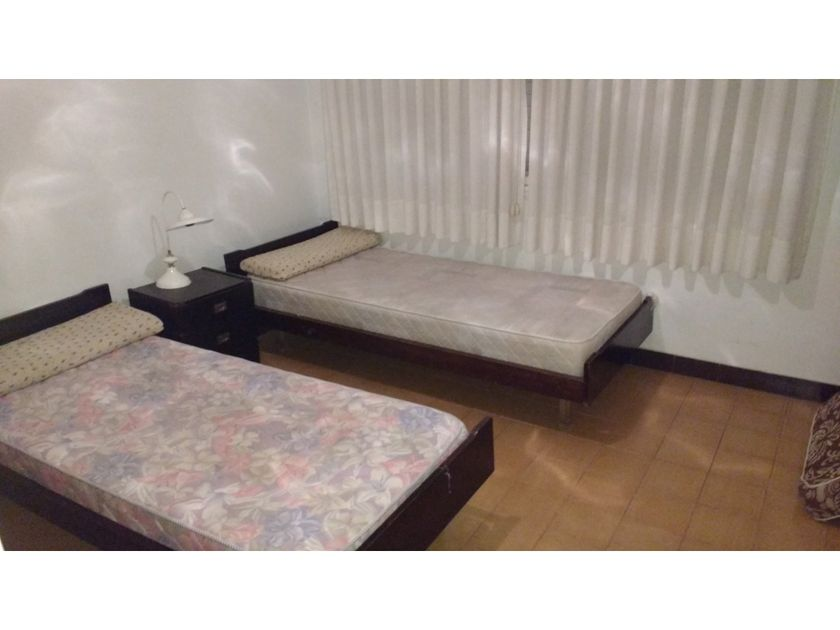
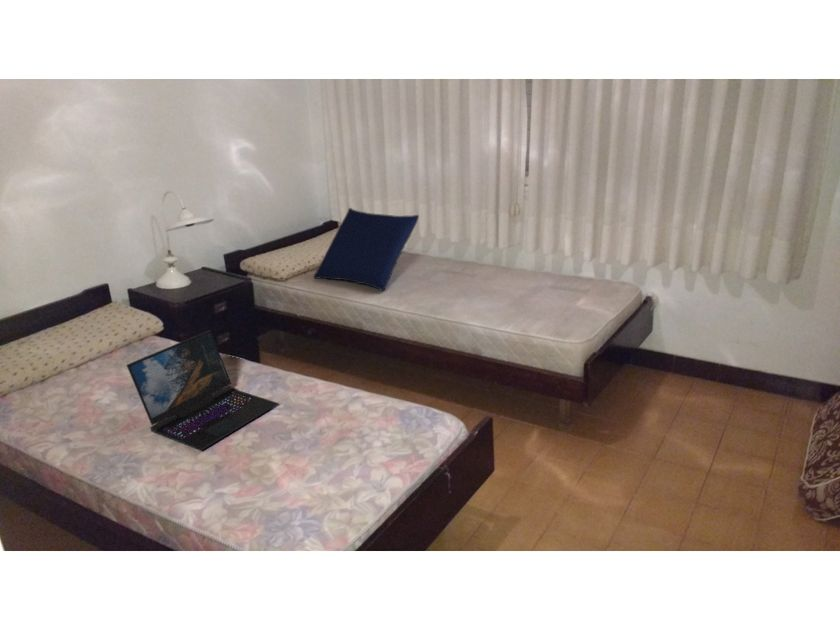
+ laptop [126,329,279,452]
+ cushion [312,207,420,292]
